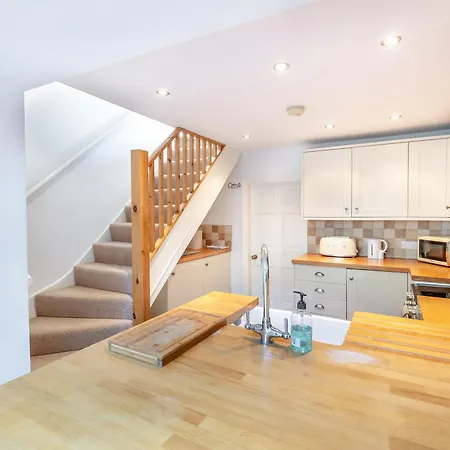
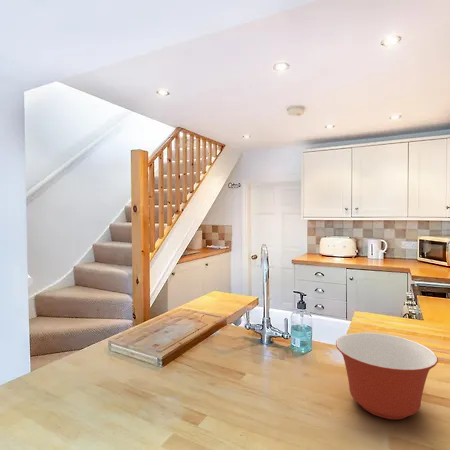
+ mixing bowl [335,332,439,420]
